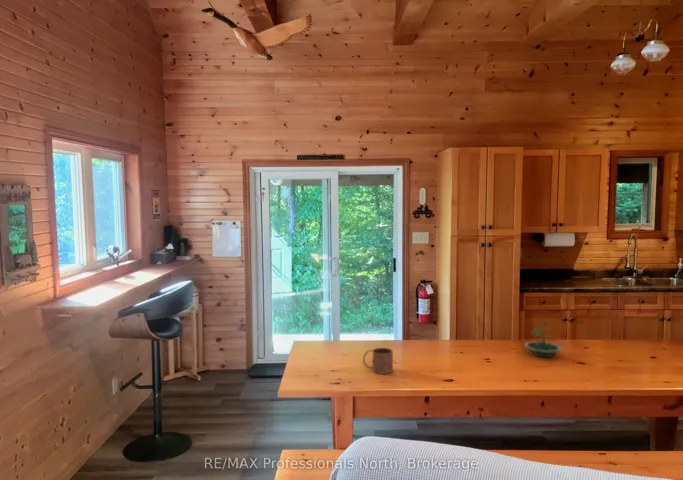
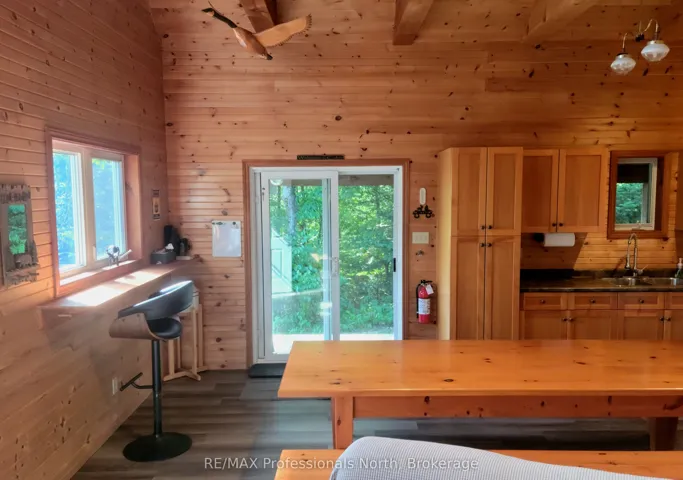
- terrarium [523,321,562,358]
- mug [362,347,394,375]
